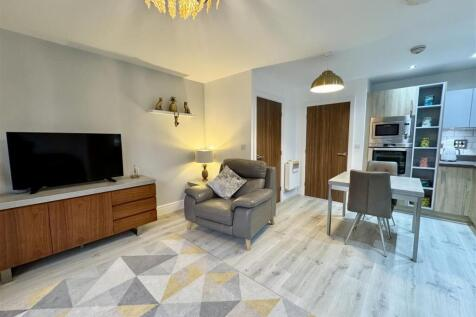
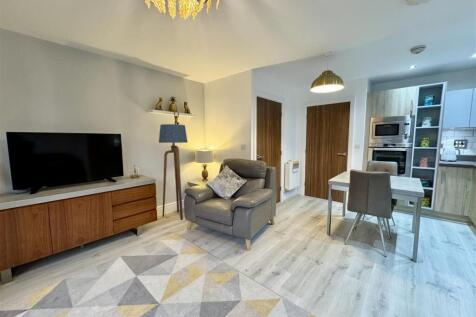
+ floor lamp [158,123,189,221]
